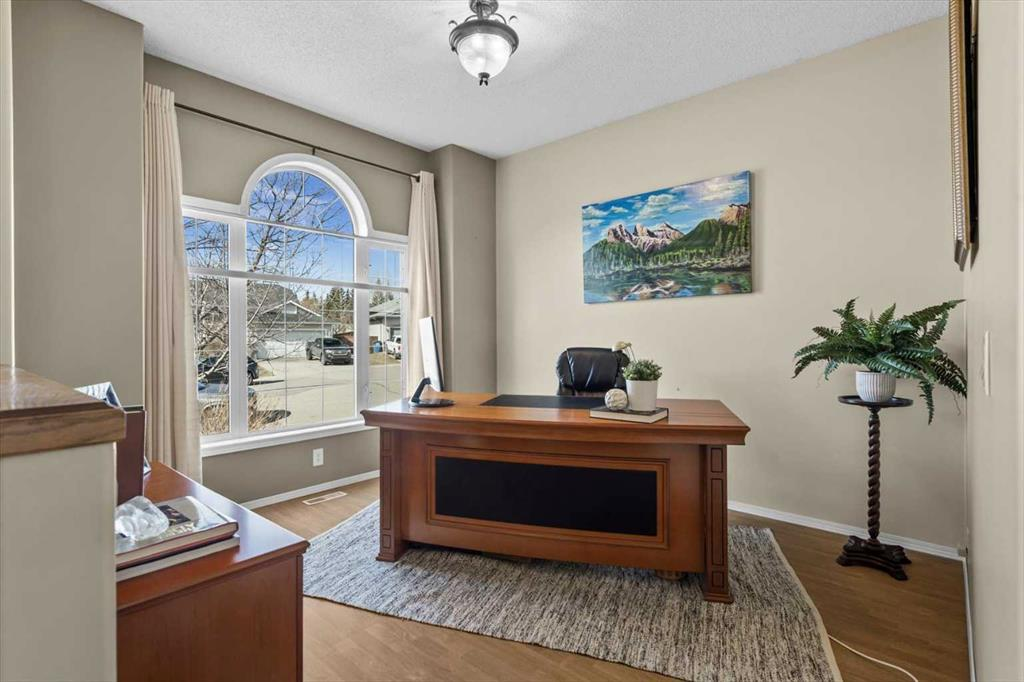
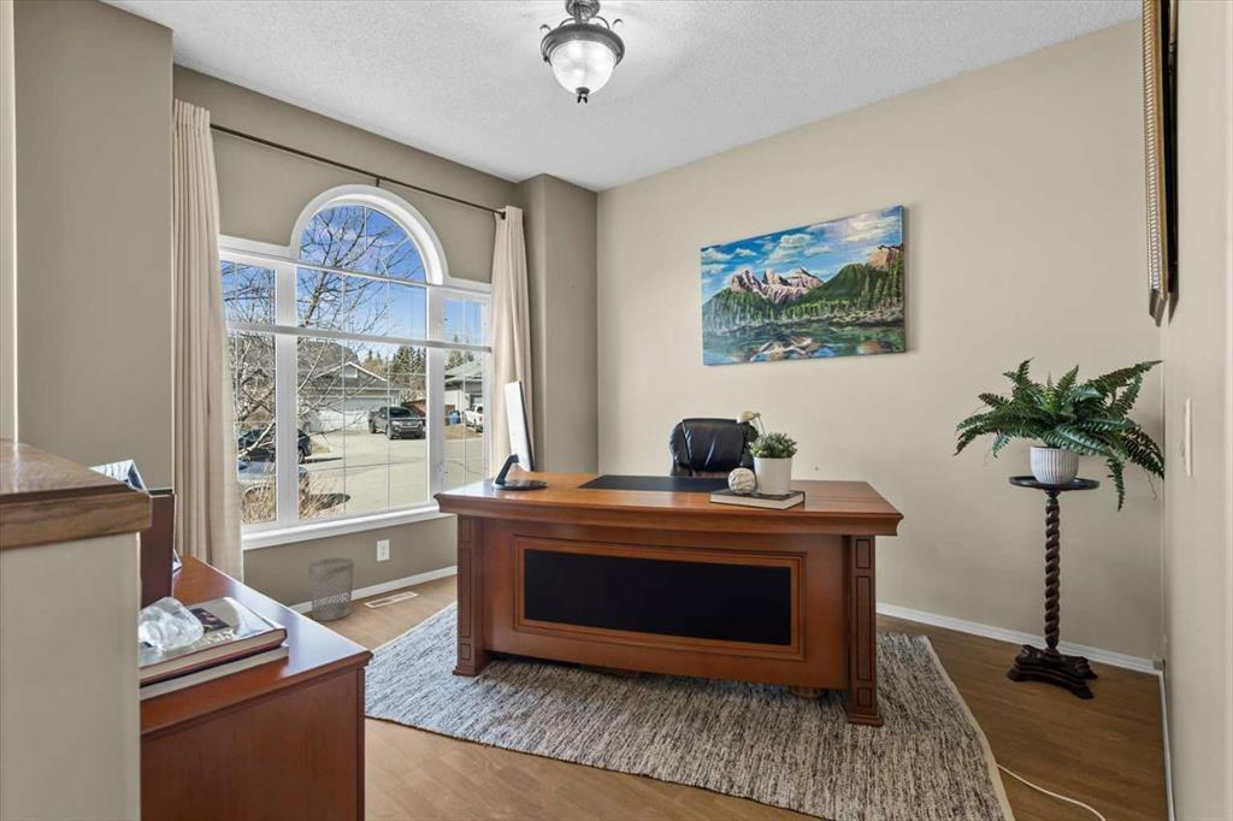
+ wastebasket [307,556,355,622]
